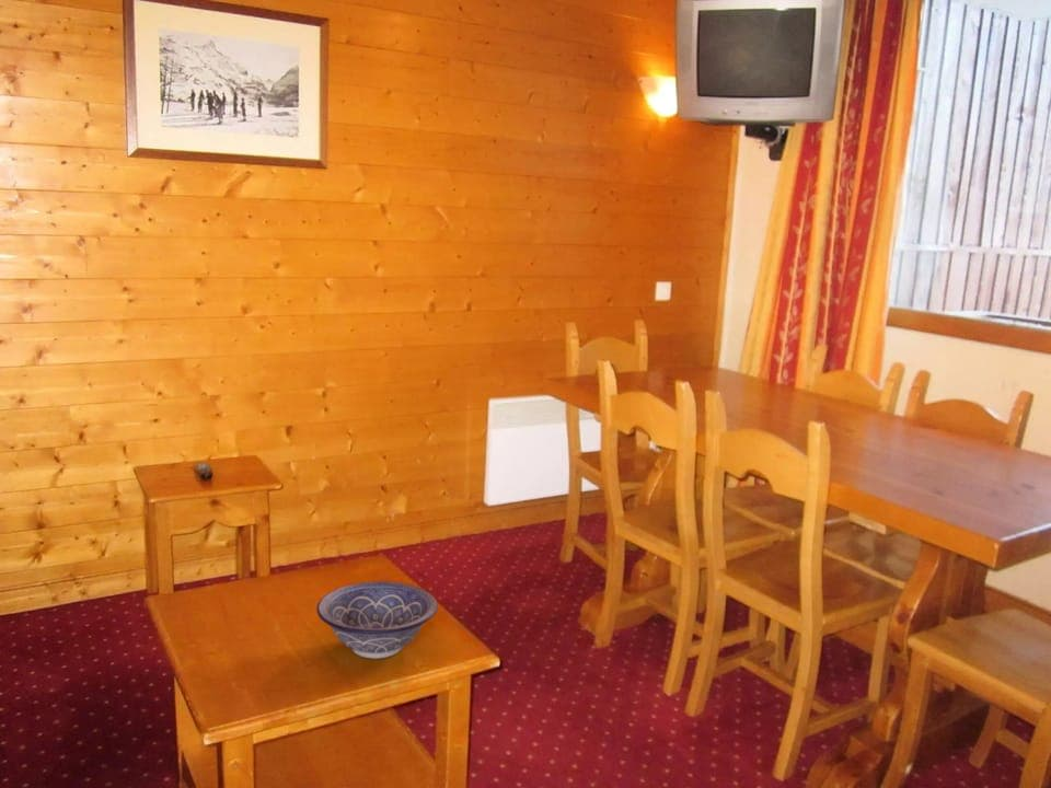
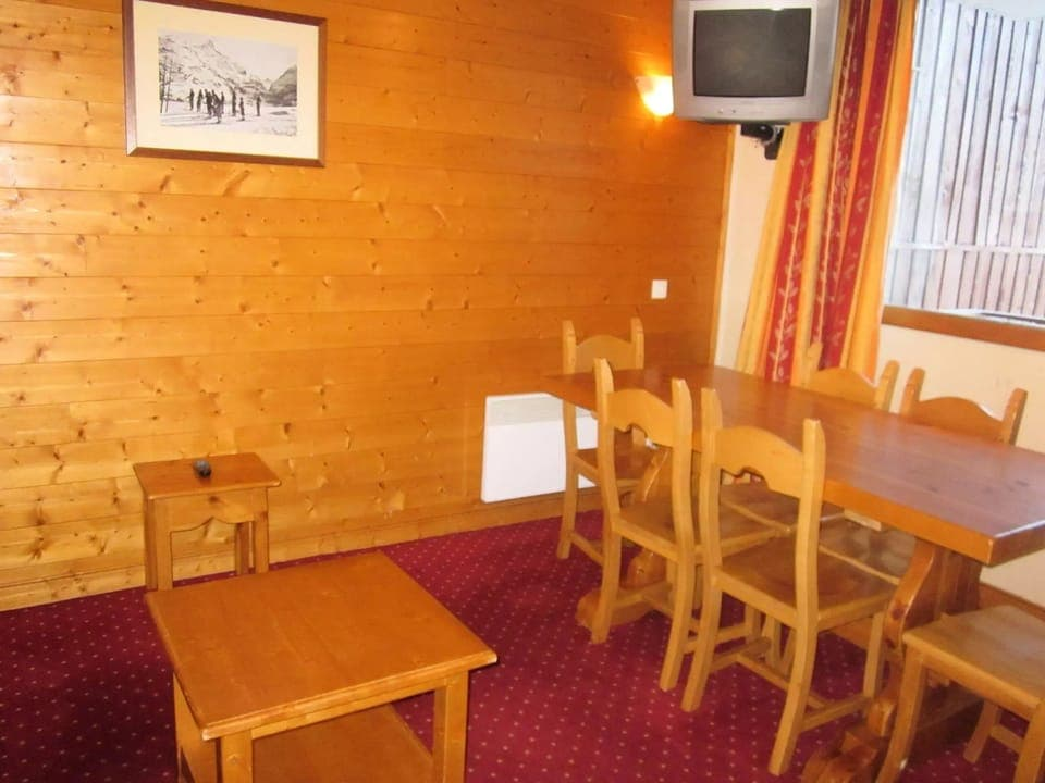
- decorative bowl [315,580,439,660]
